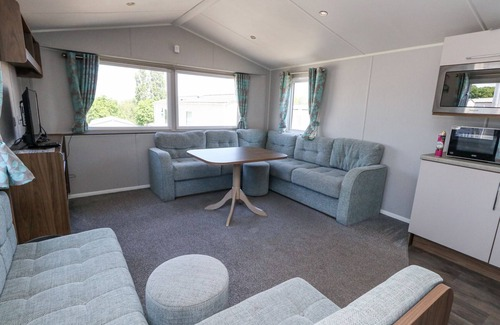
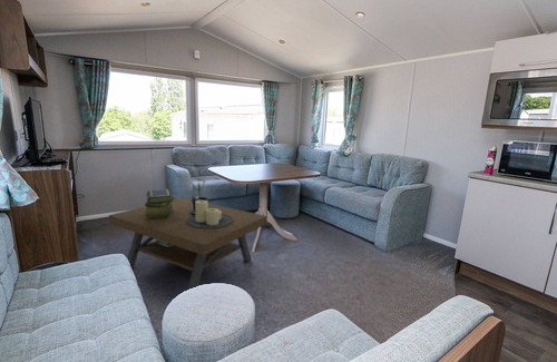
+ stack of books [143,188,176,218]
+ potted plant [190,179,209,215]
+ coffee table [108,197,267,291]
